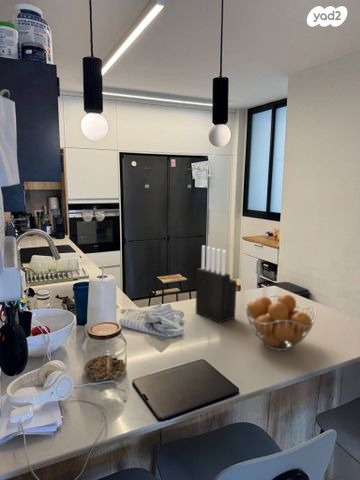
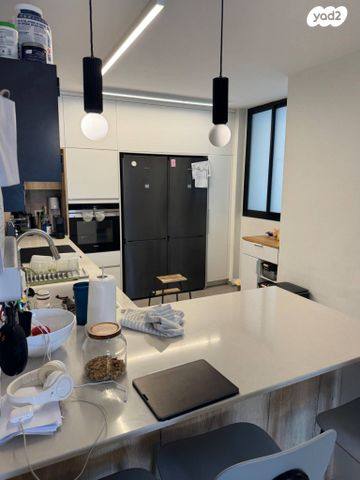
- fruit basket [244,293,317,352]
- knife block [195,245,238,325]
